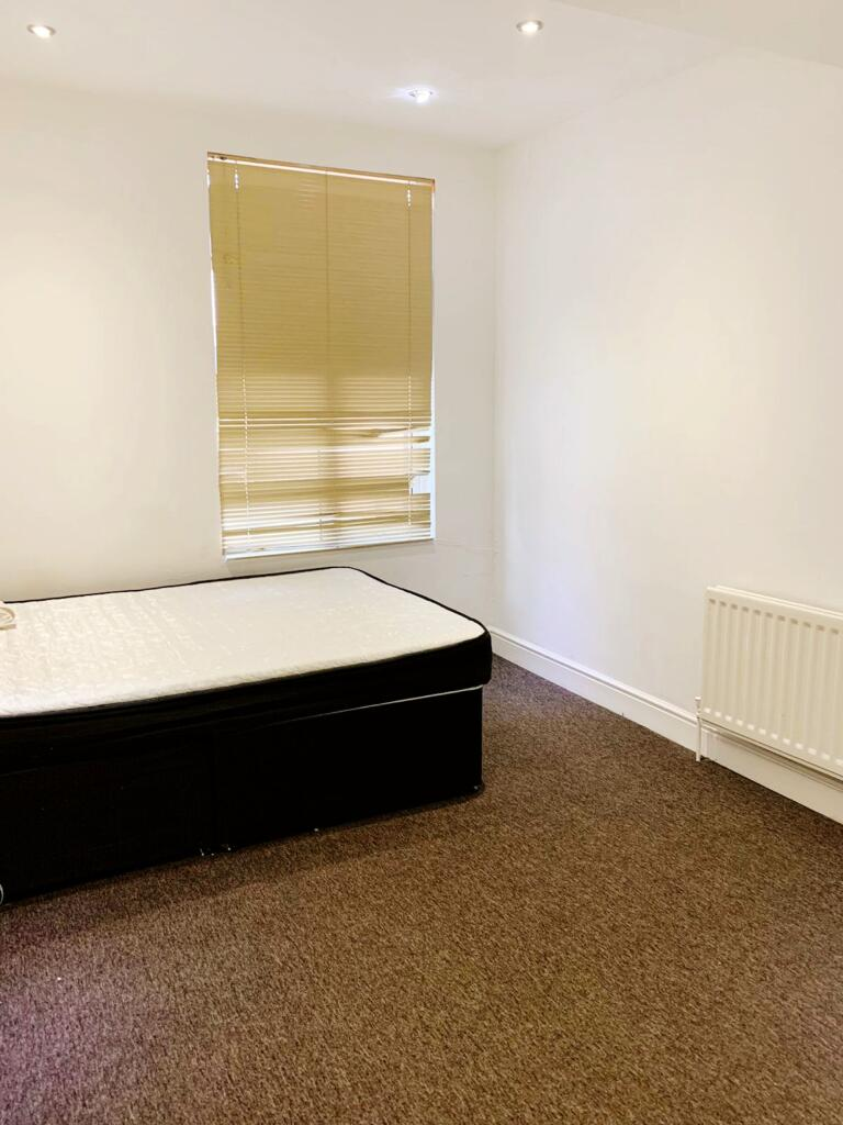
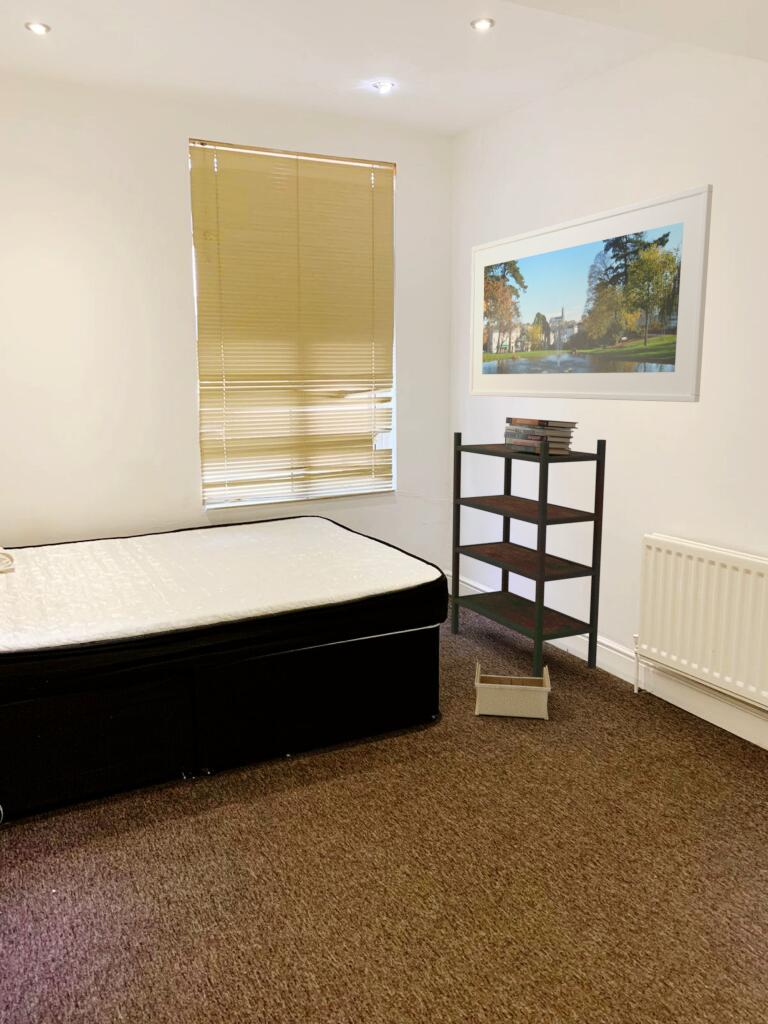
+ storage bin [474,661,552,721]
+ bookshelf [450,431,607,678]
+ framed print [468,183,714,403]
+ book stack [503,416,579,455]
